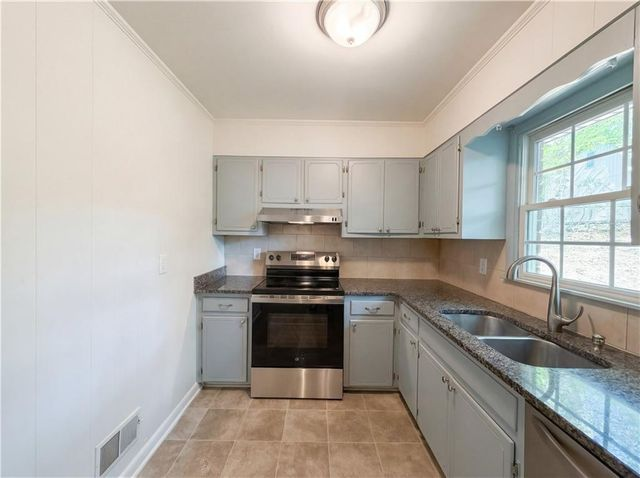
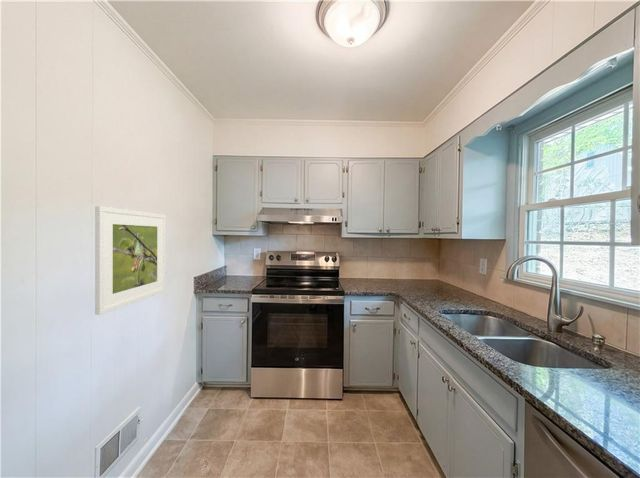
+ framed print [94,205,167,316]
